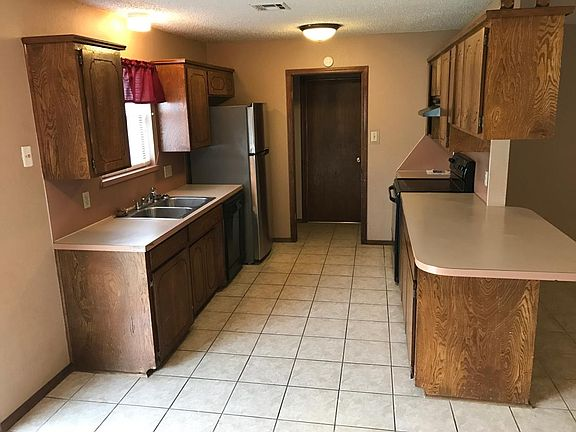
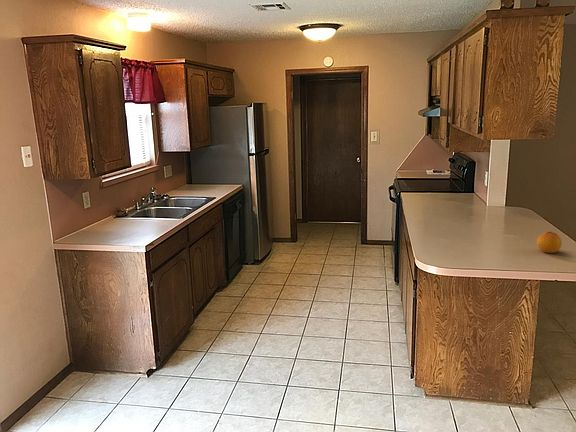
+ fruit [536,230,563,254]
